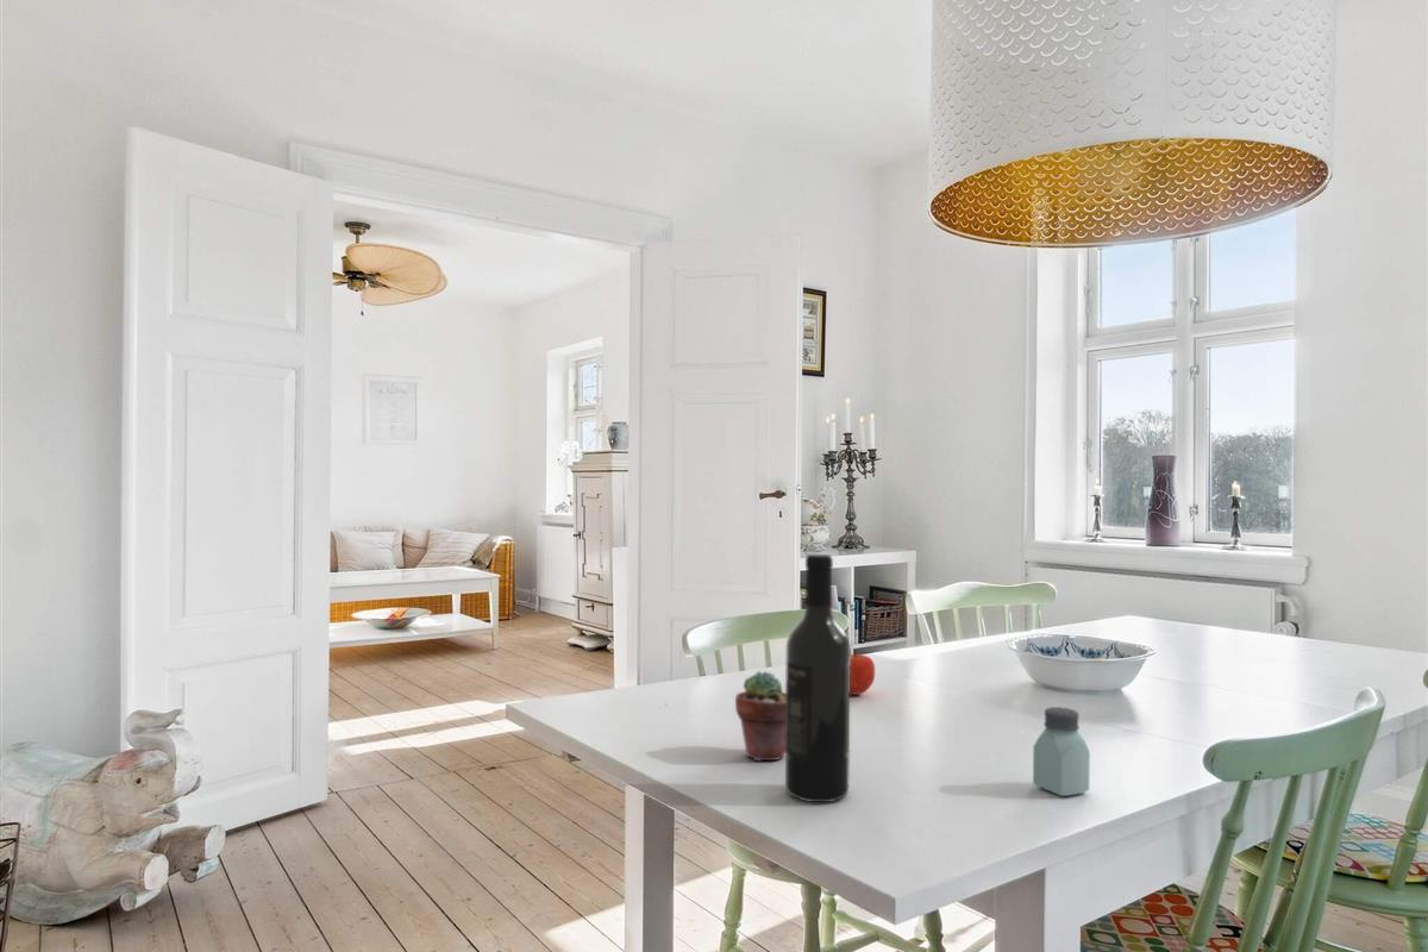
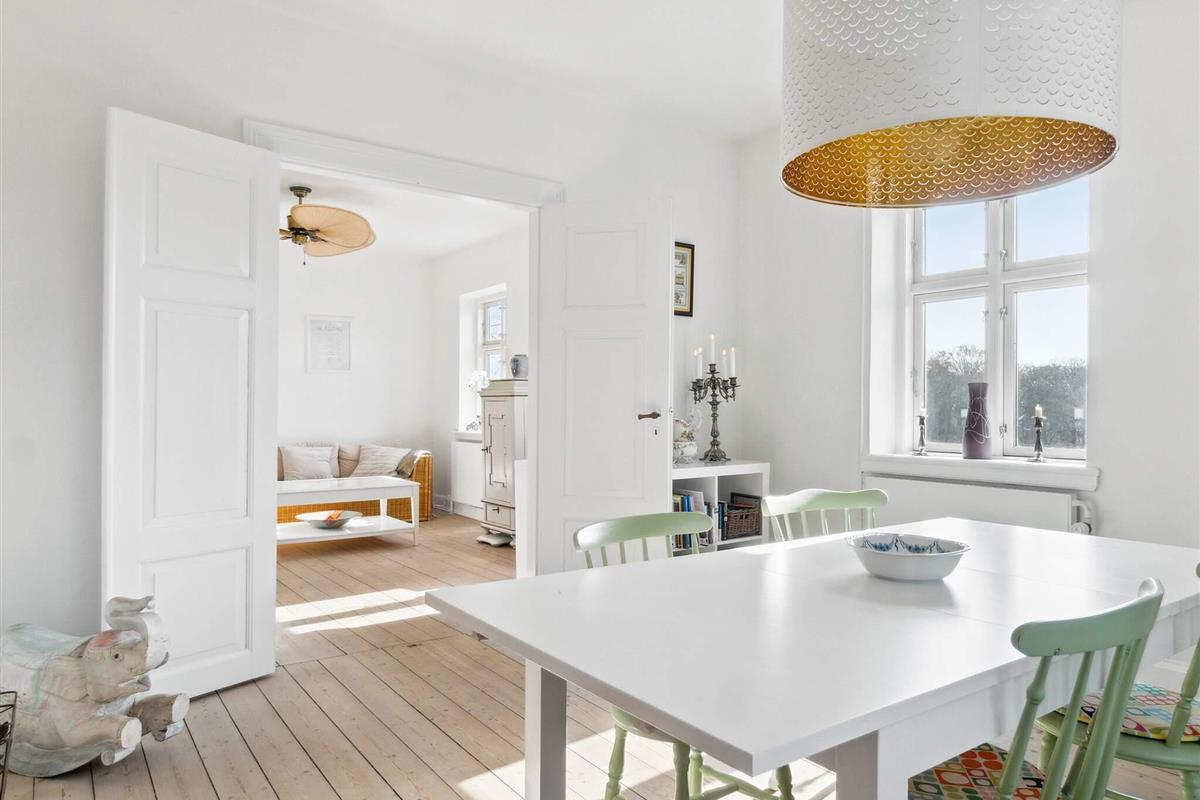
- fruit [850,649,876,696]
- wine bottle [784,553,852,803]
- potted succulent [734,670,785,763]
- saltshaker [1032,706,1091,797]
